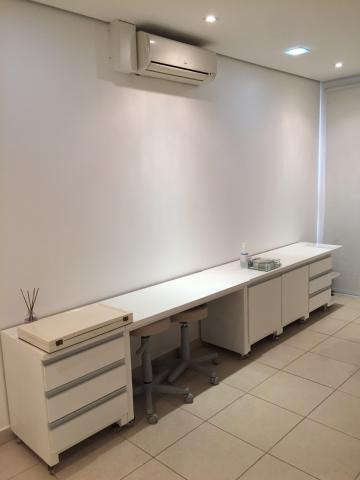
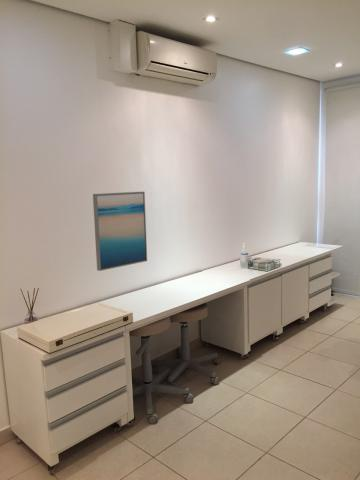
+ wall art [92,191,148,272]
